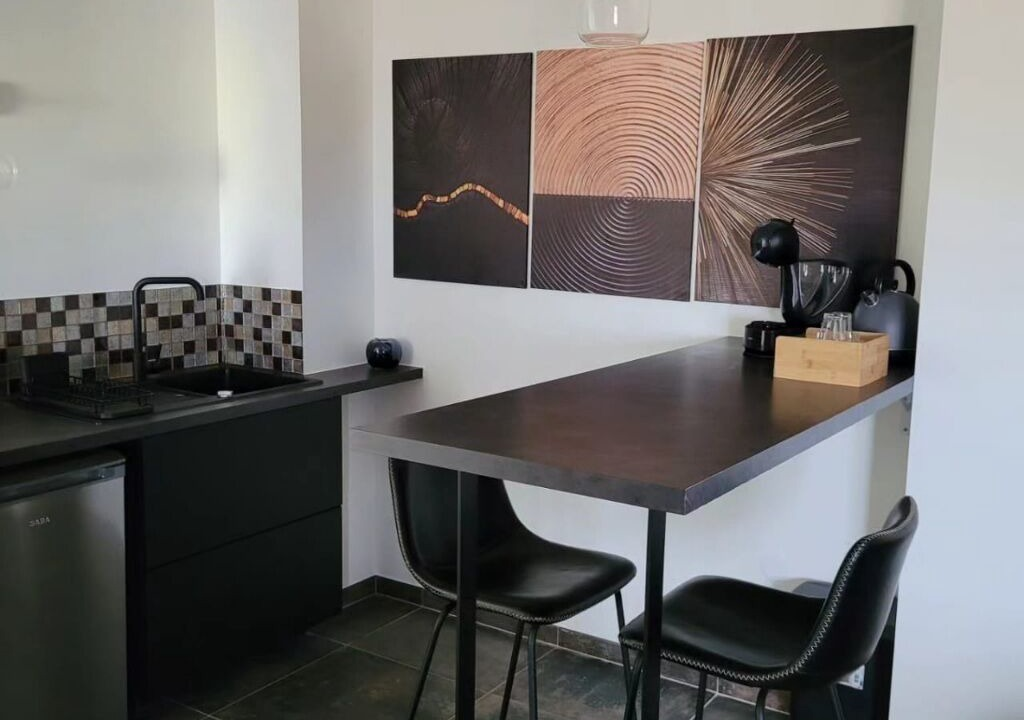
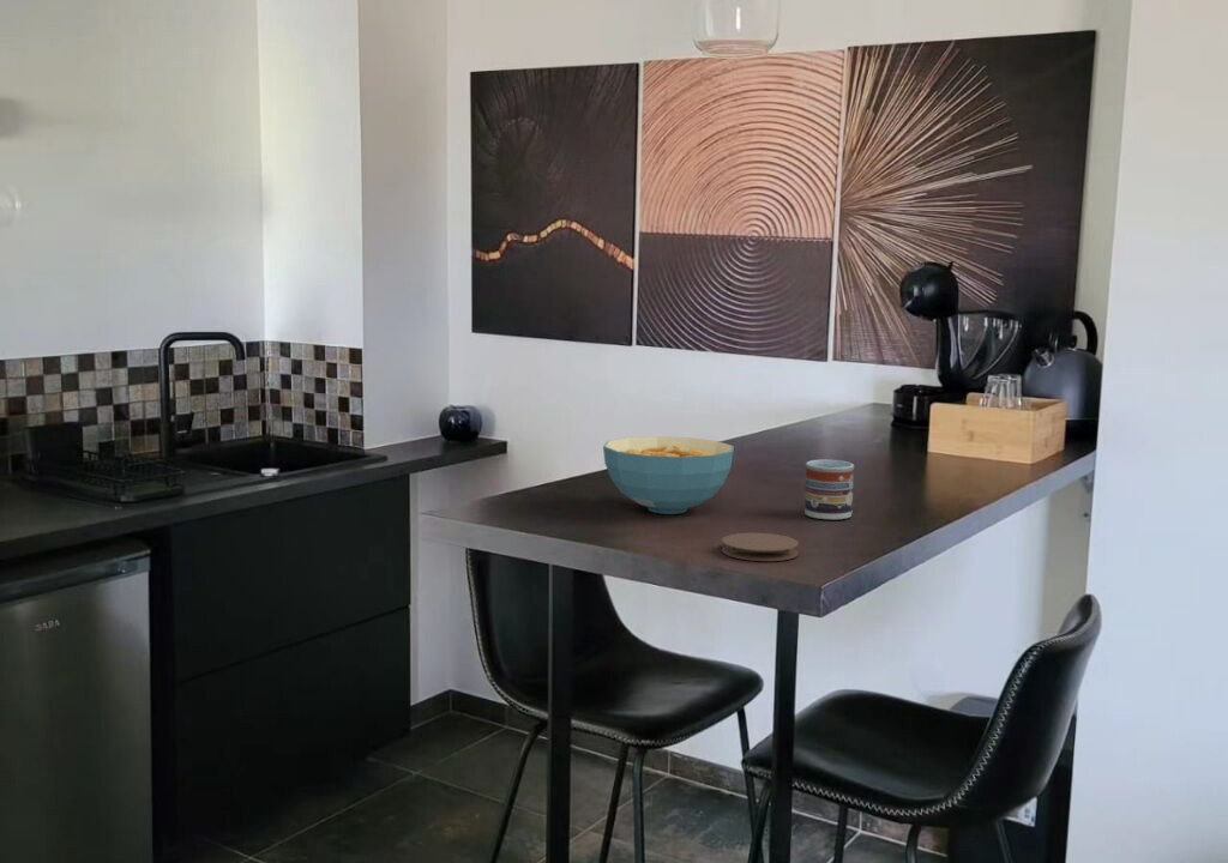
+ cup [803,459,855,521]
+ cereal bowl [602,435,735,515]
+ coaster [721,532,800,562]
